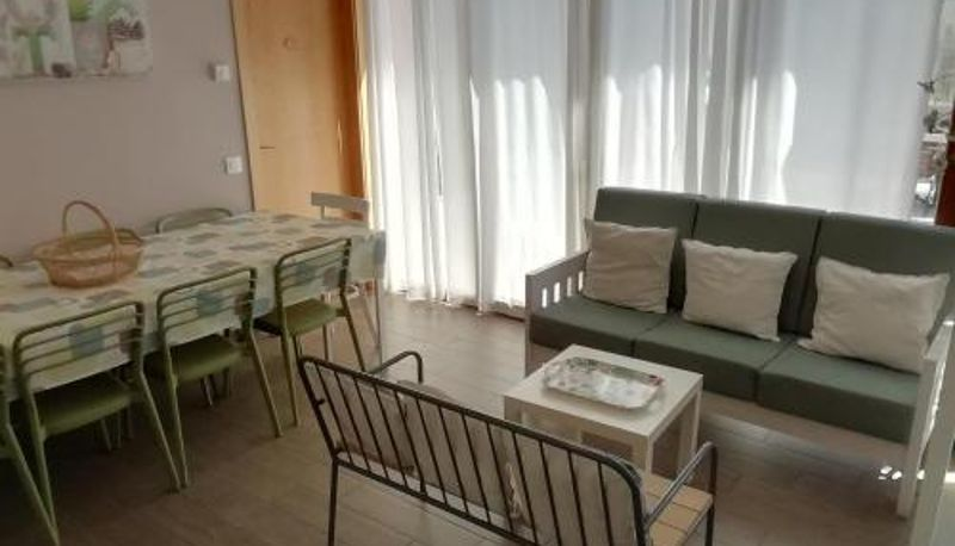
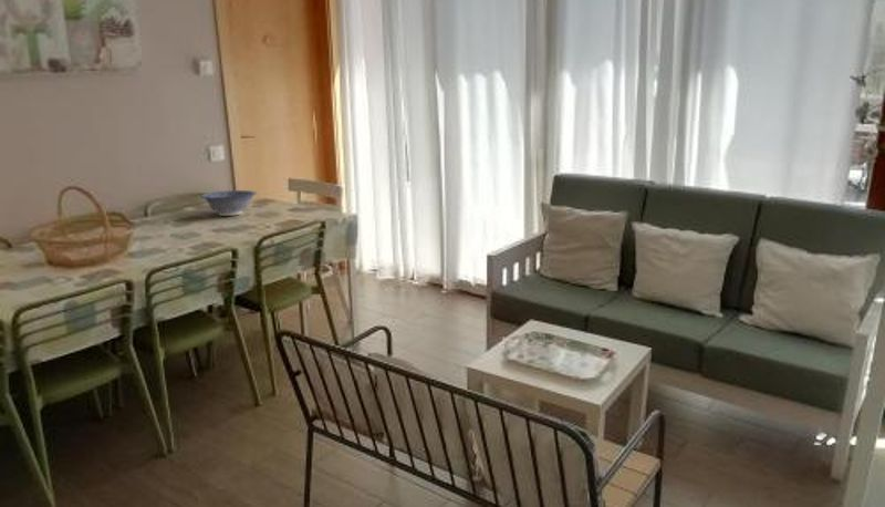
+ decorative bowl [199,189,258,217]
